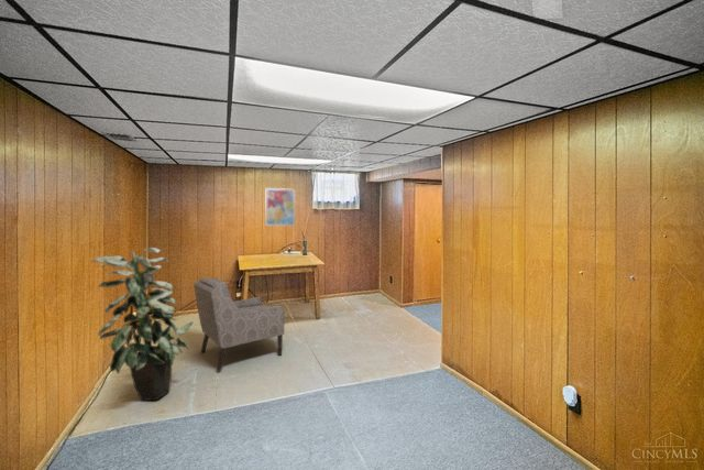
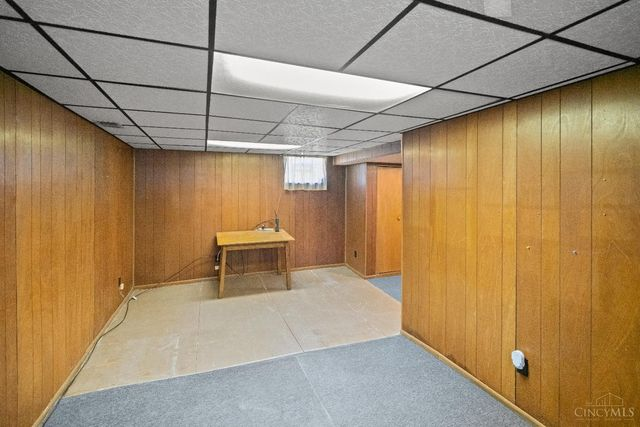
- wall art [265,187,296,227]
- indoor plant [90,247,195,402]
- chair [193,276,286,371]
